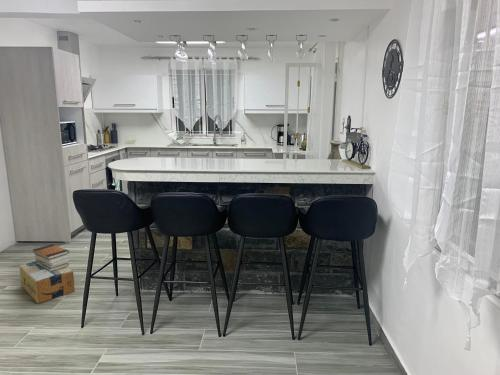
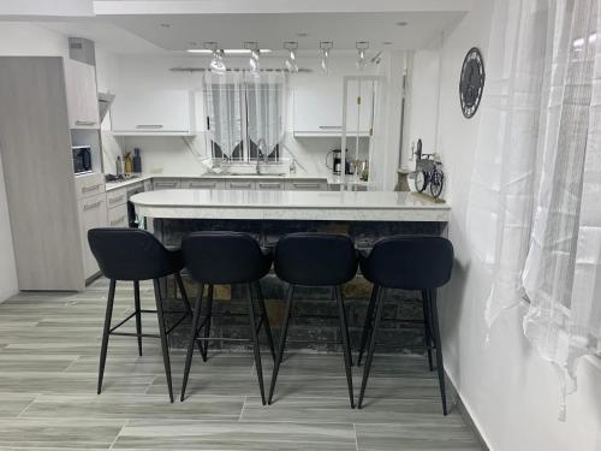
- cardboard box [19,260,76,304]
- book stack [32,243,71,272]
